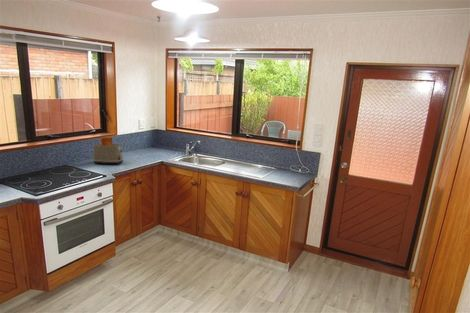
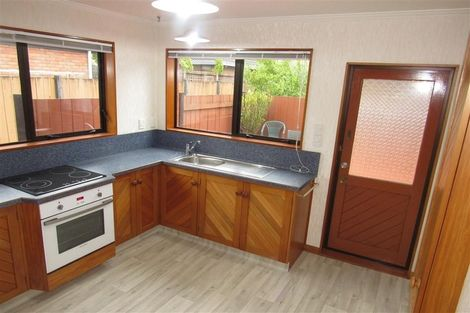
- toaster [92,135,124,165]
